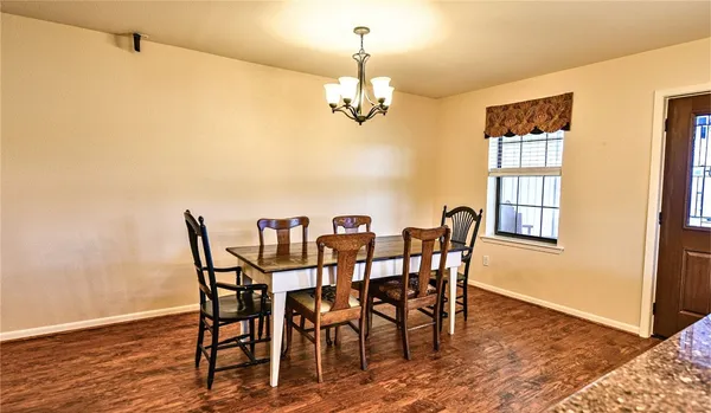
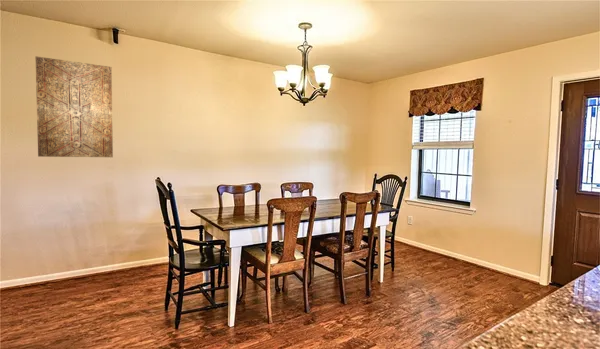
+ wall art [35,55,114,158]
